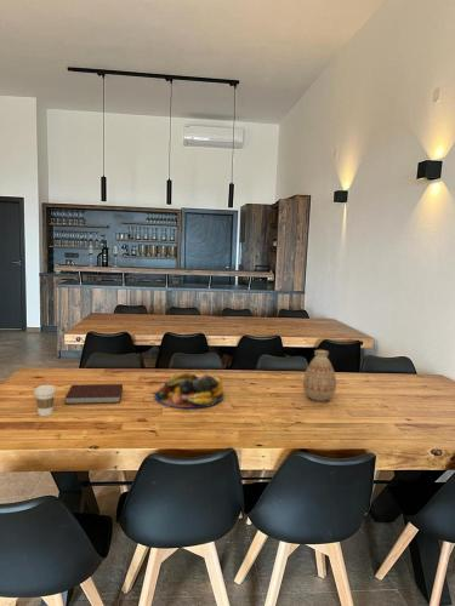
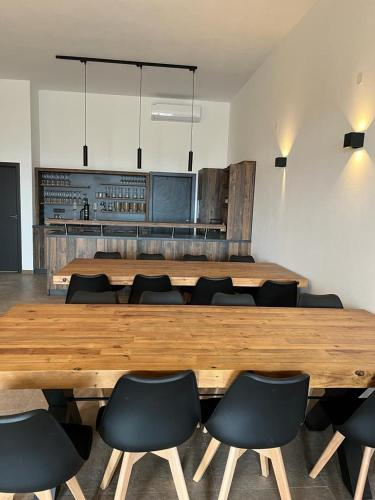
- notebook [64,383,124,405]
- fruit bowl [153,371,224,410]
- coffee cup [33,384,57,417]
- vase [302,349,337,402]
